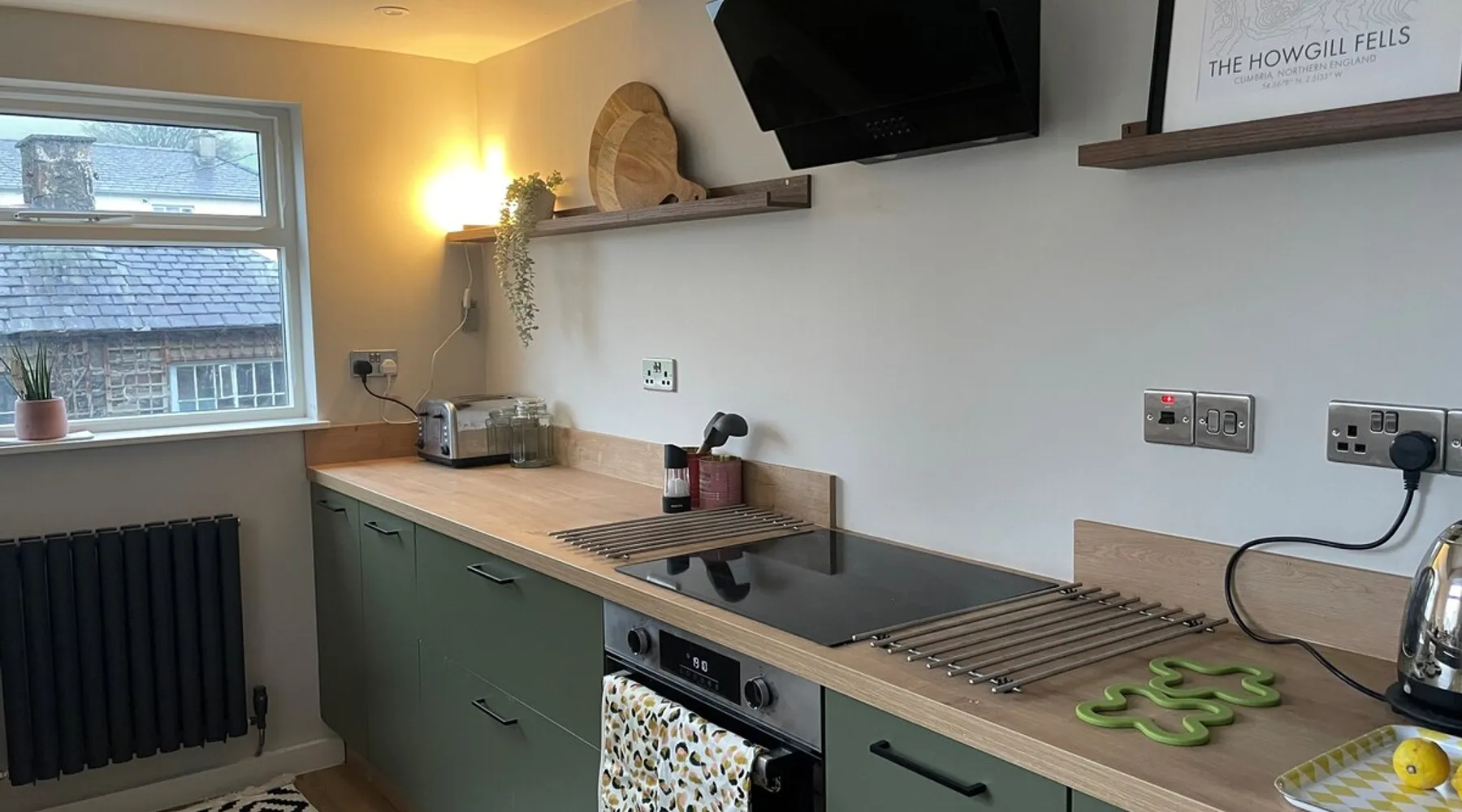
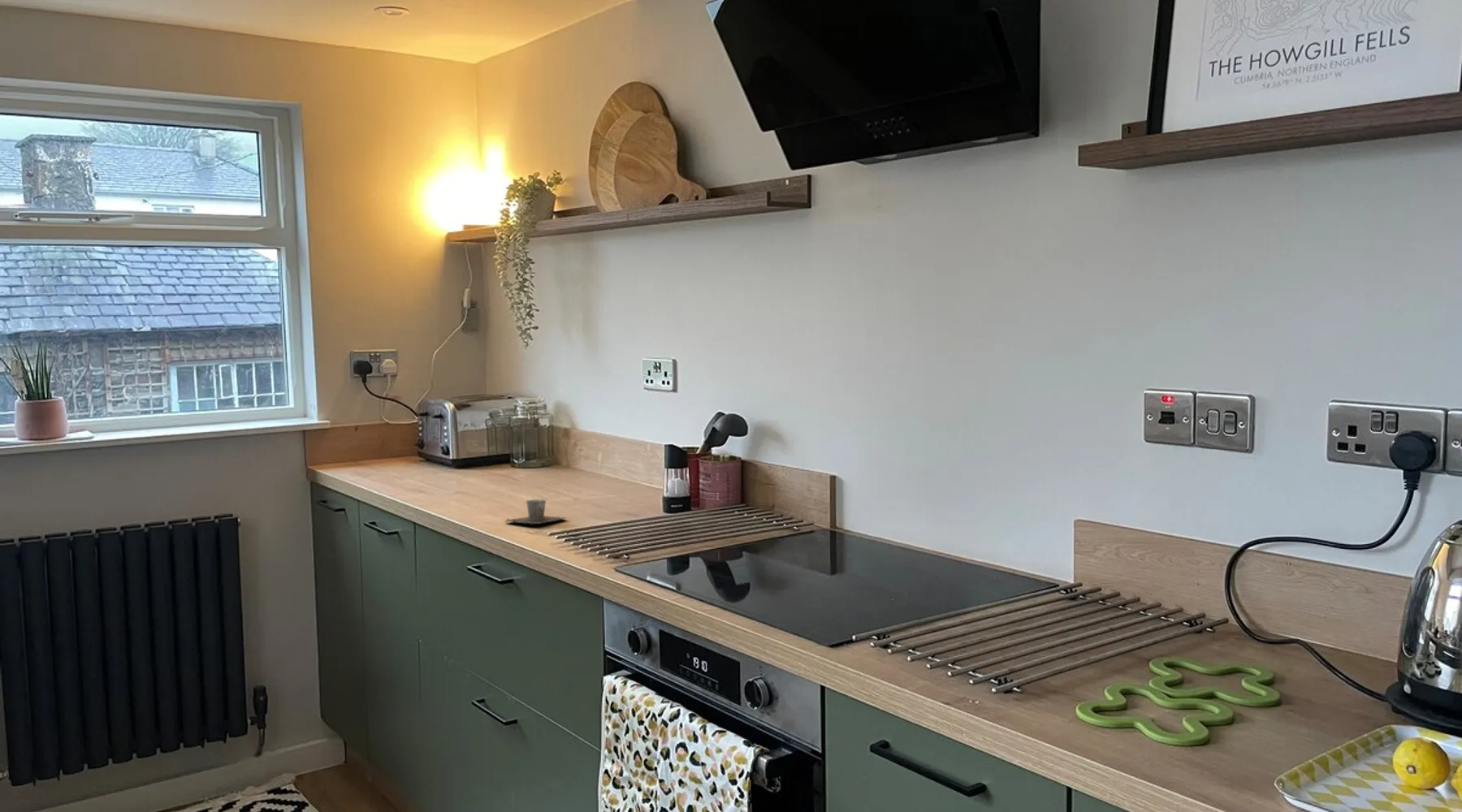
+ cup [504,499,567,525]
